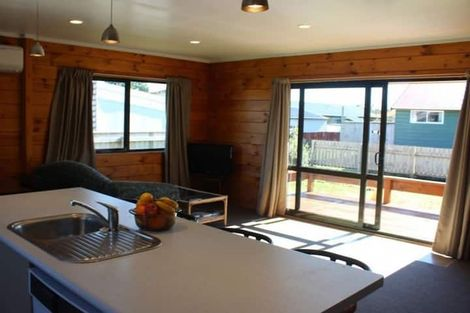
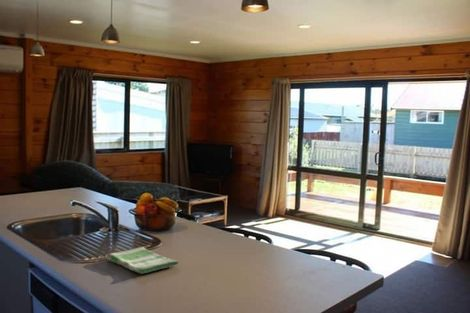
+ dish towel [106,246,180,275]
